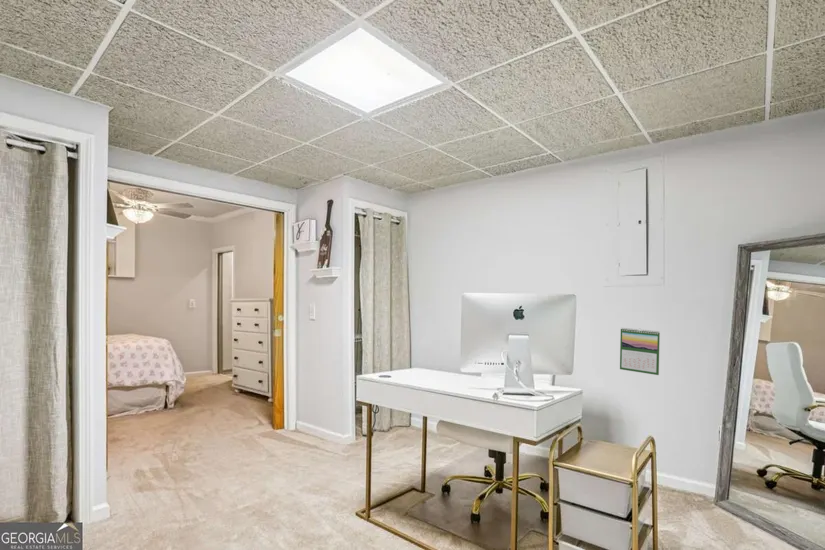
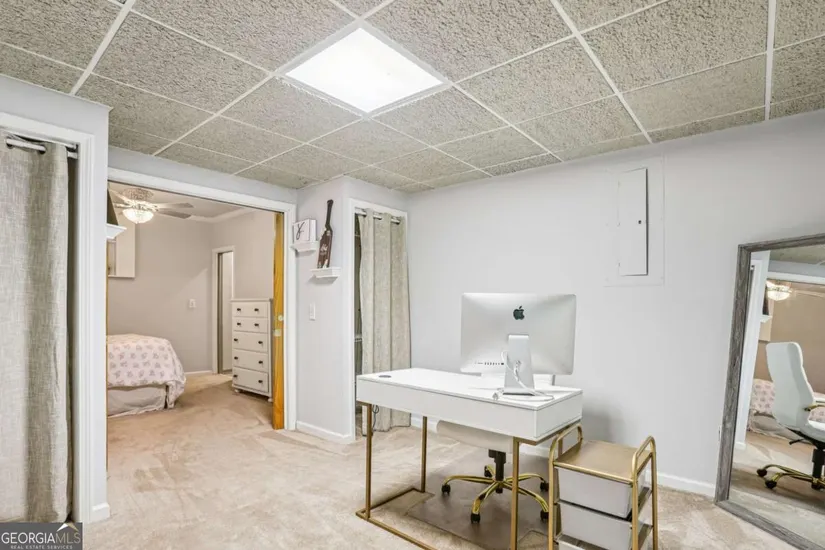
- calendar [619,327,661,376]
